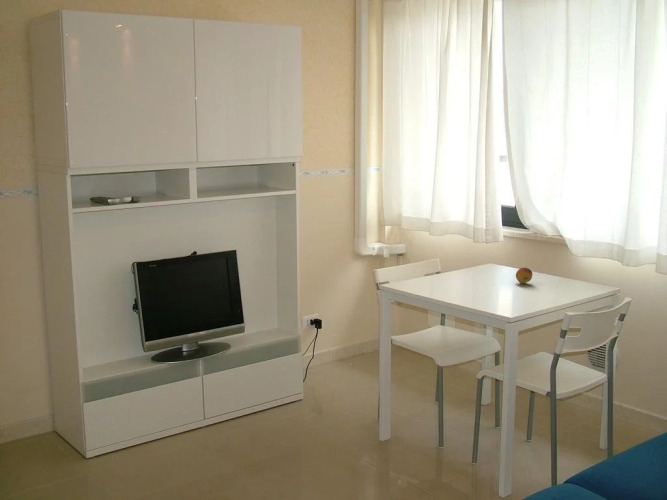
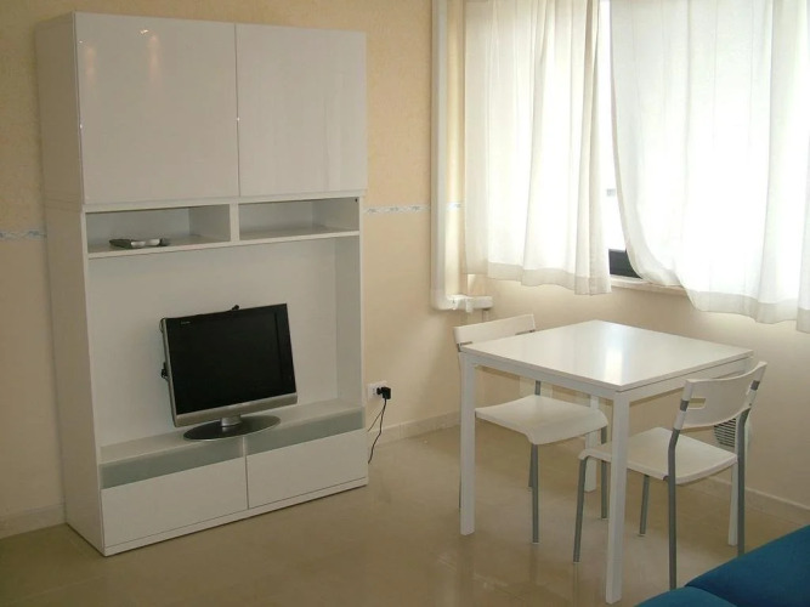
- fruit [515,266,533,284]
